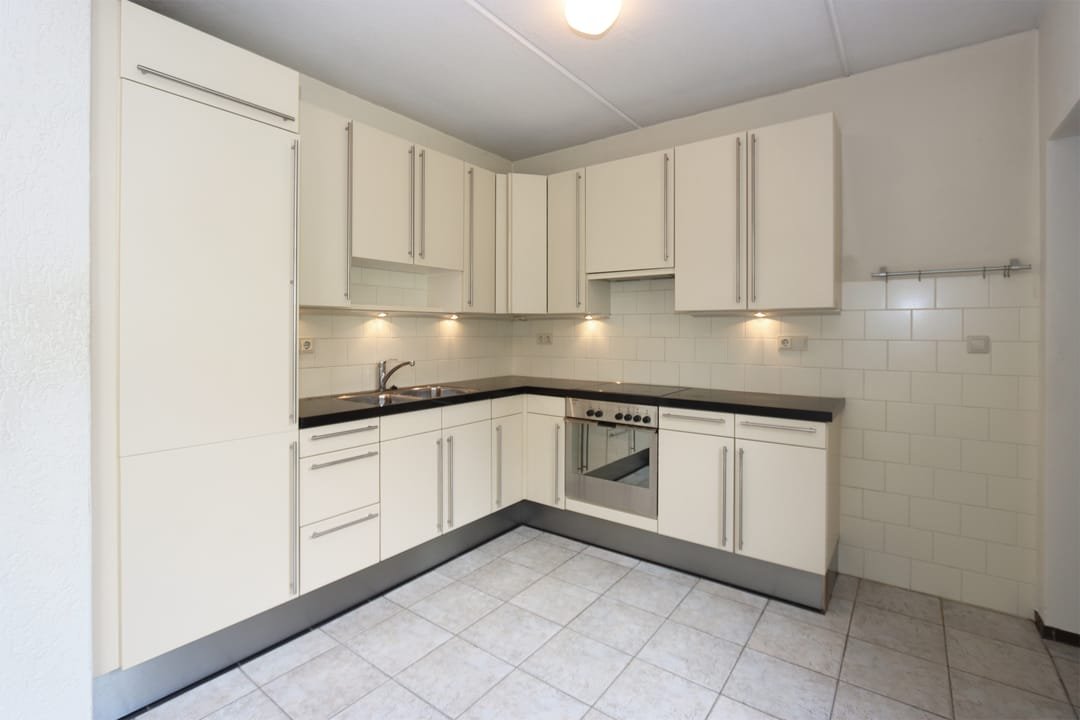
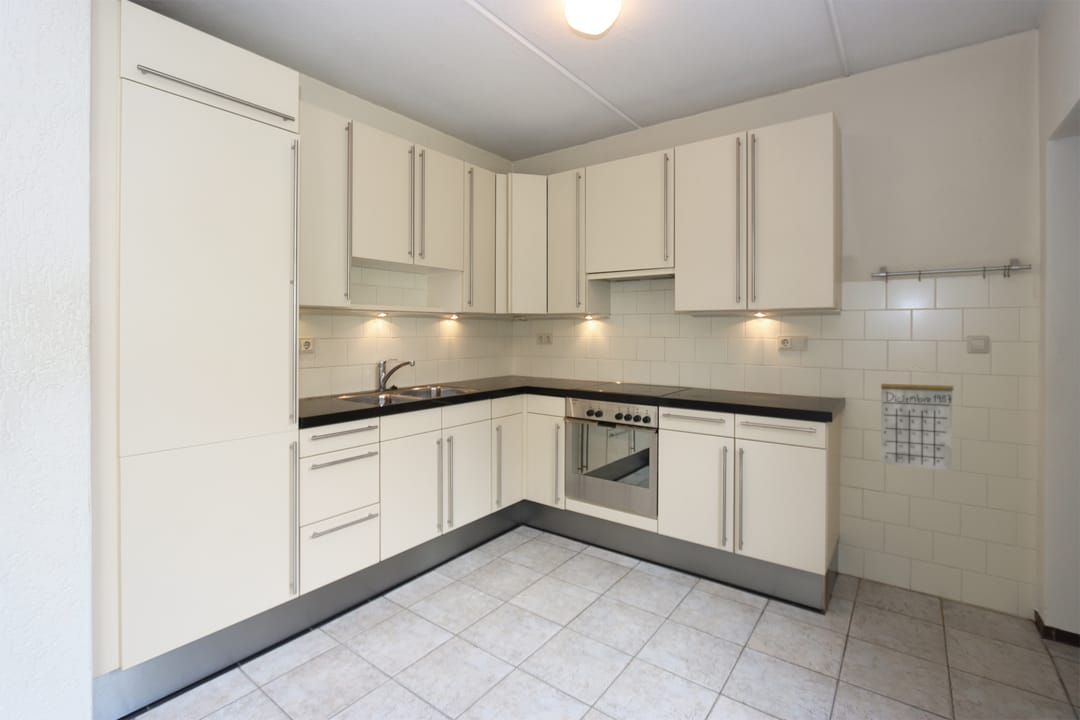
+ calendar [880,364,954,472]
